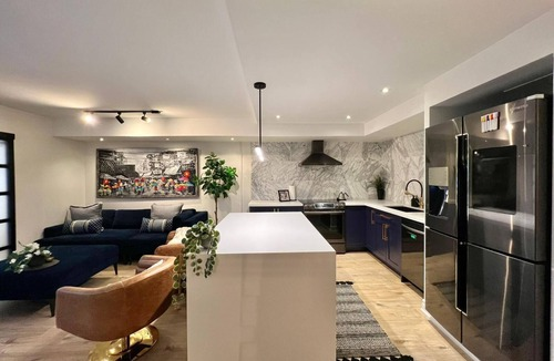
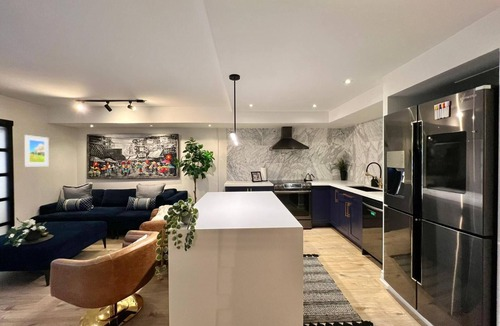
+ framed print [23,134,50,168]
